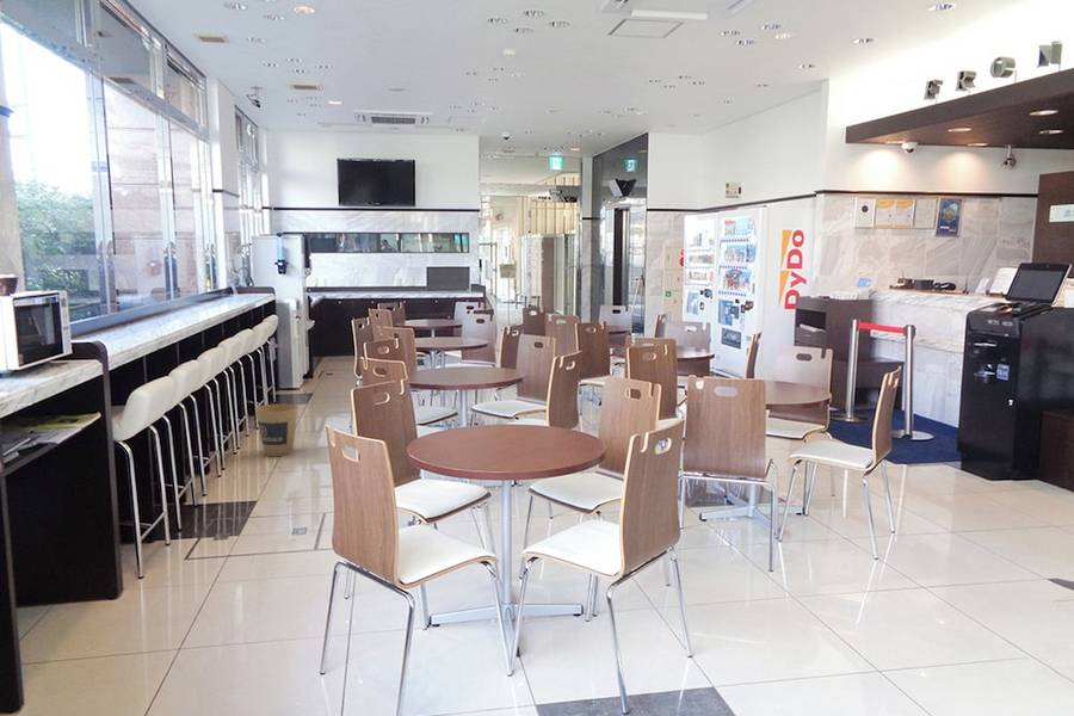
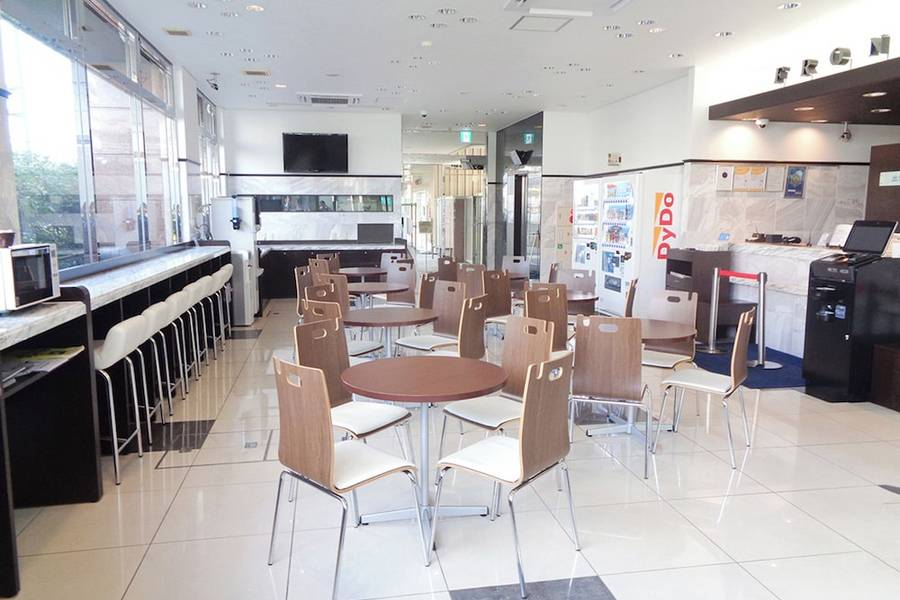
- trash can [254,402,300,457]
